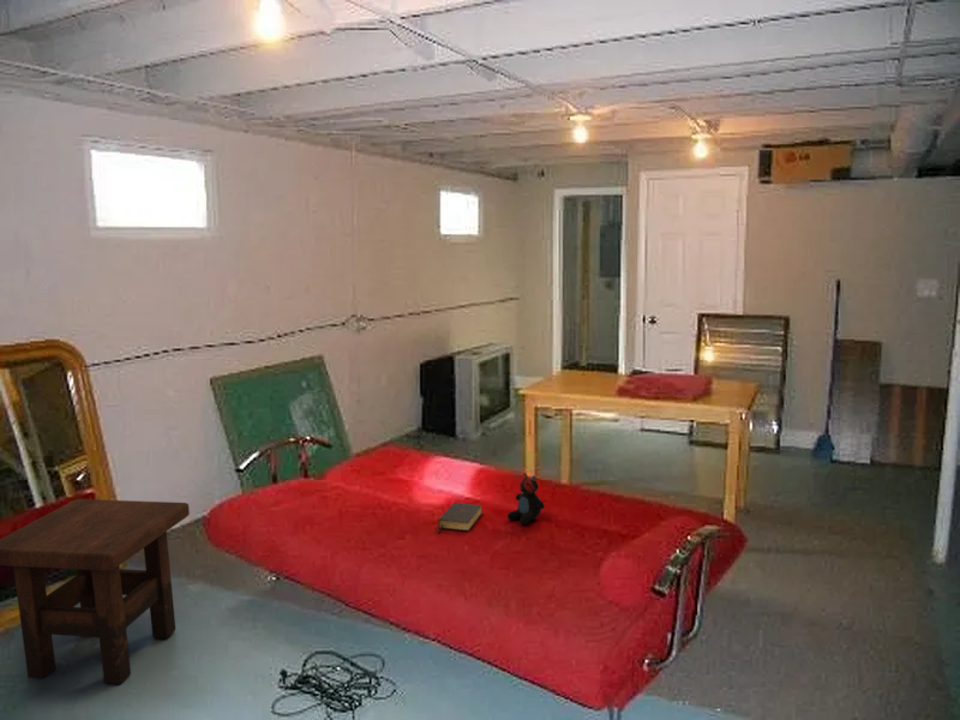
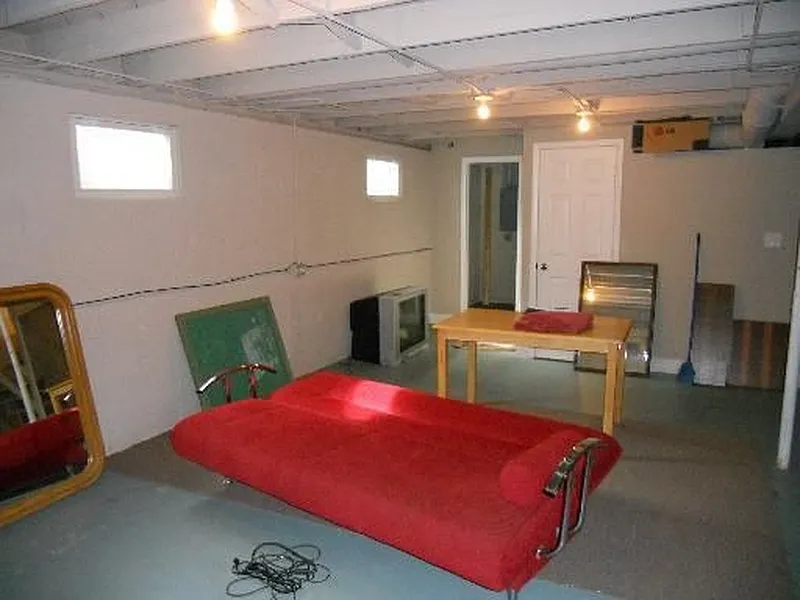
- bible [437,502,482,534]
- teddy bear [506,472,546,526]
- side table [0,498,191,685]
